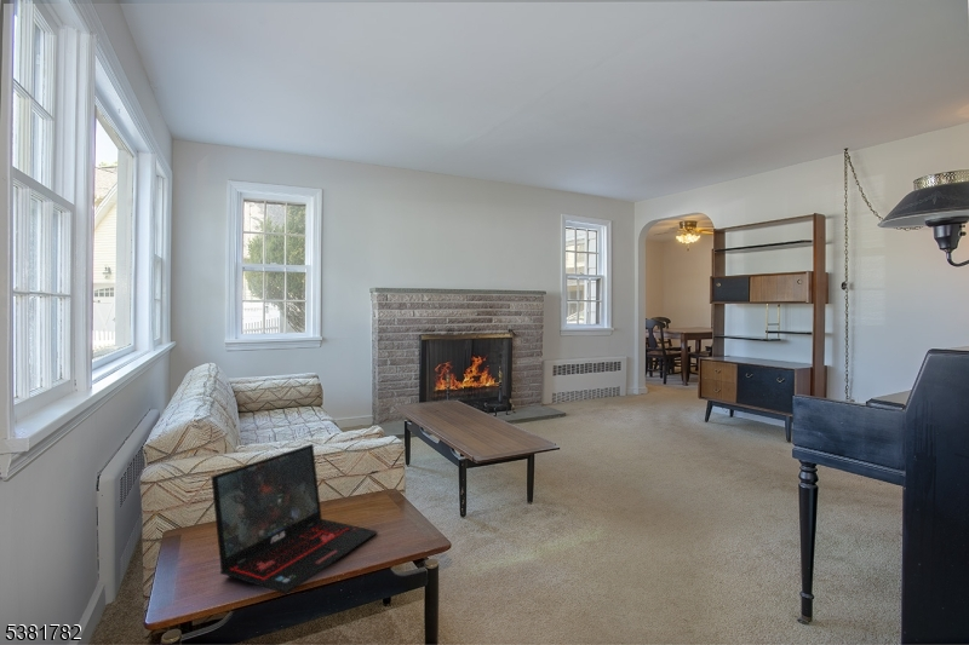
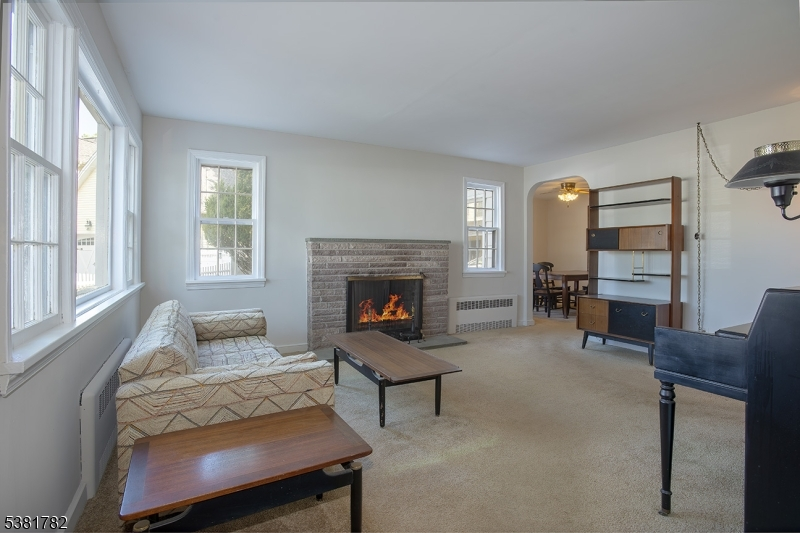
- laptop [211,443,379,595]
